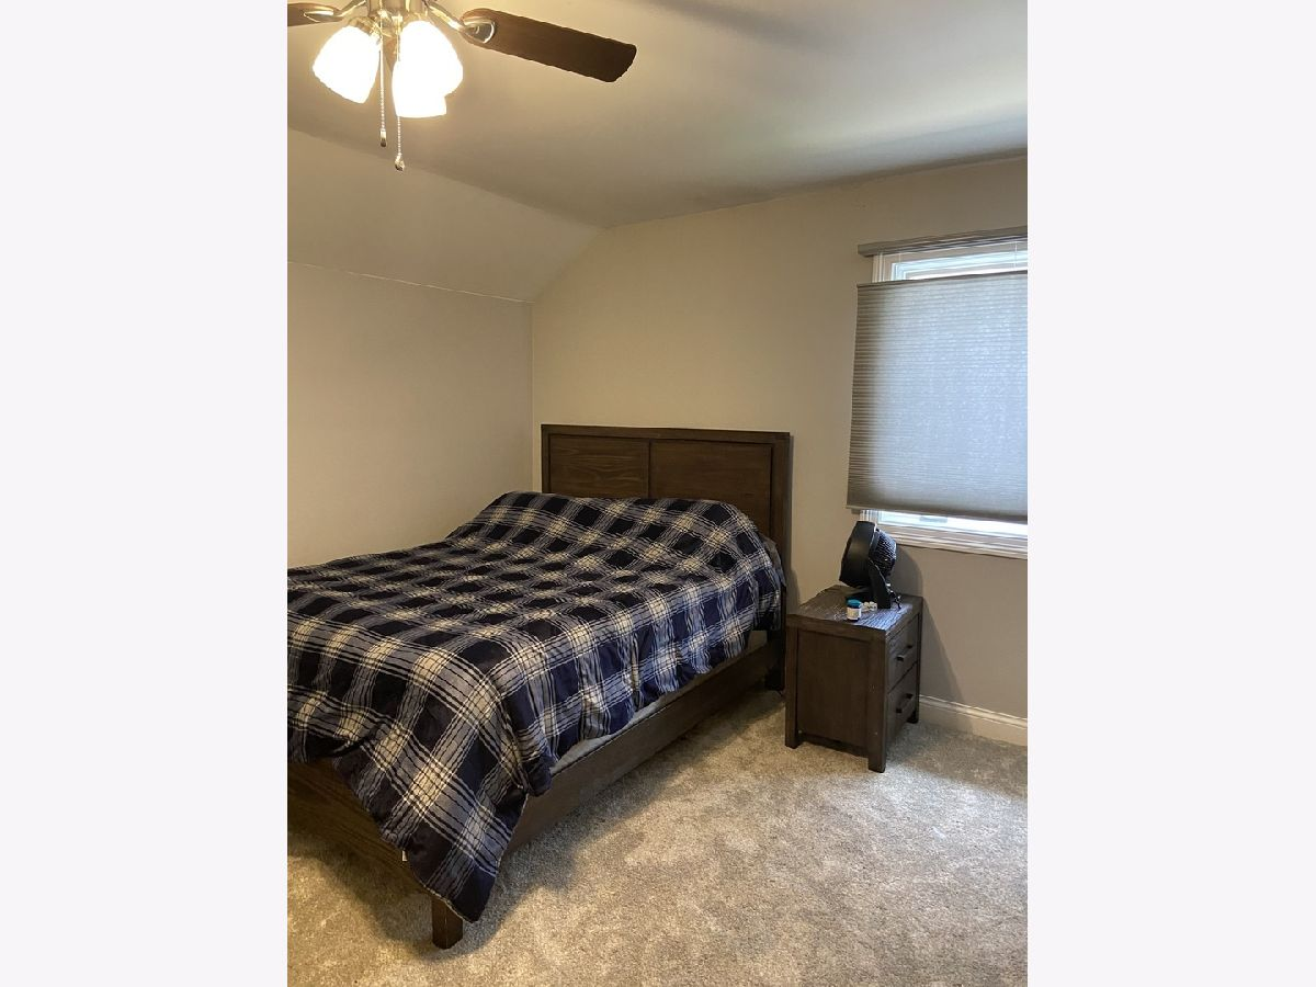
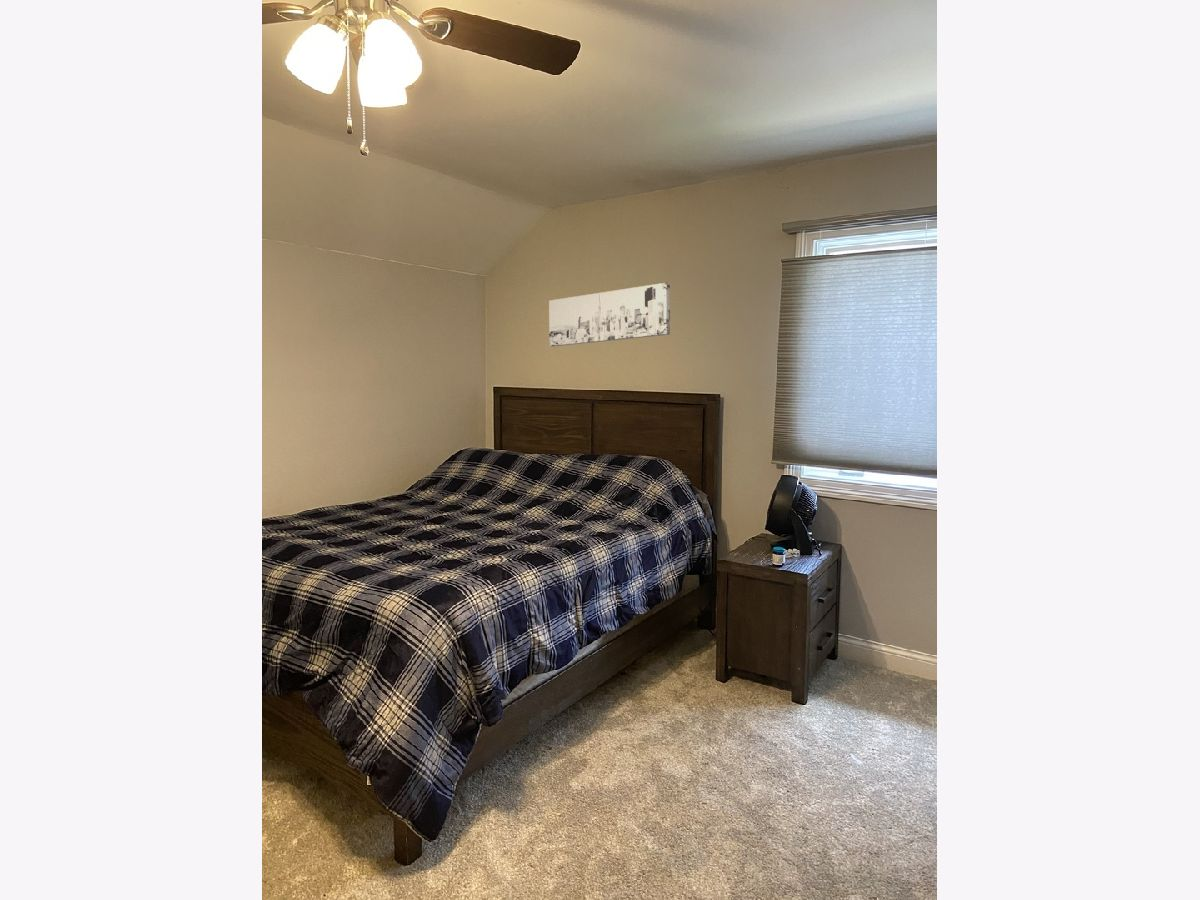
+ wall art [548,282,671,347]
